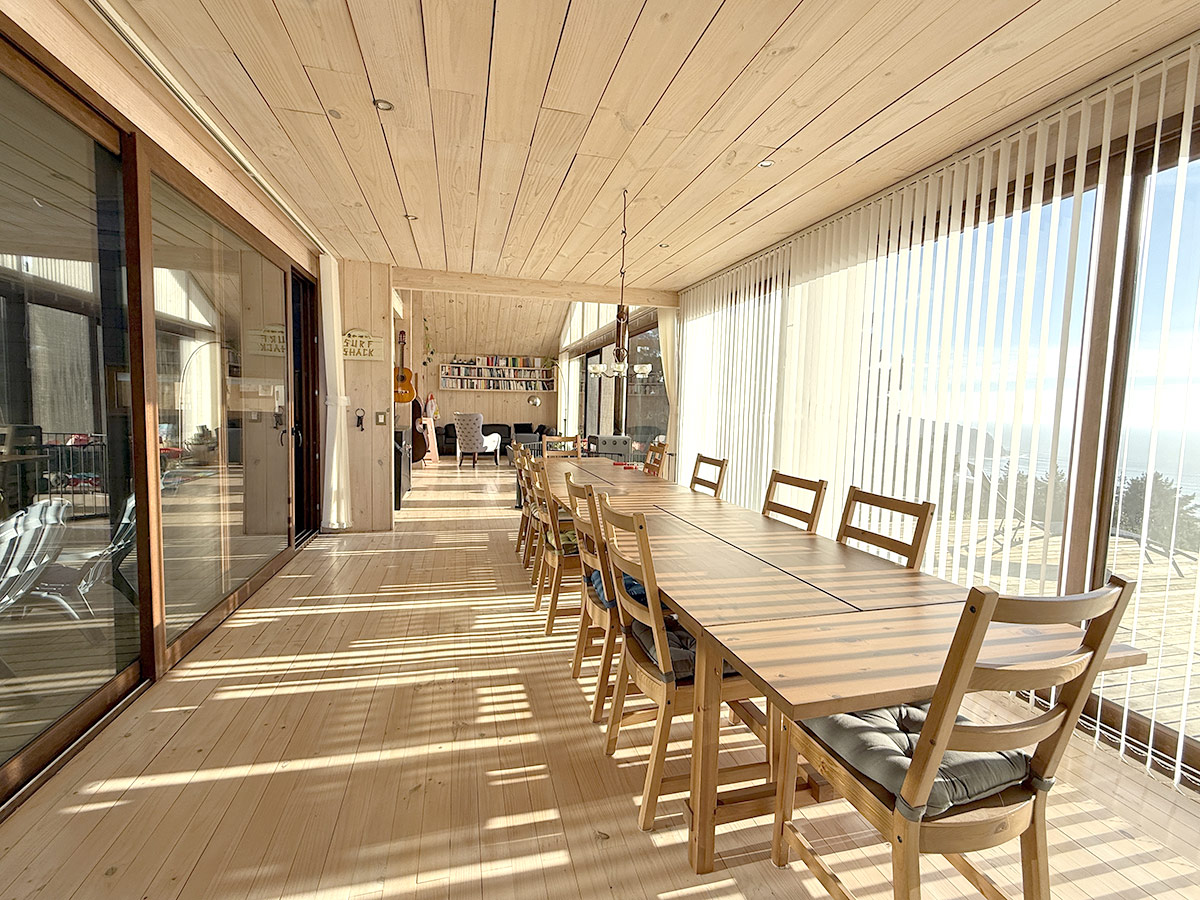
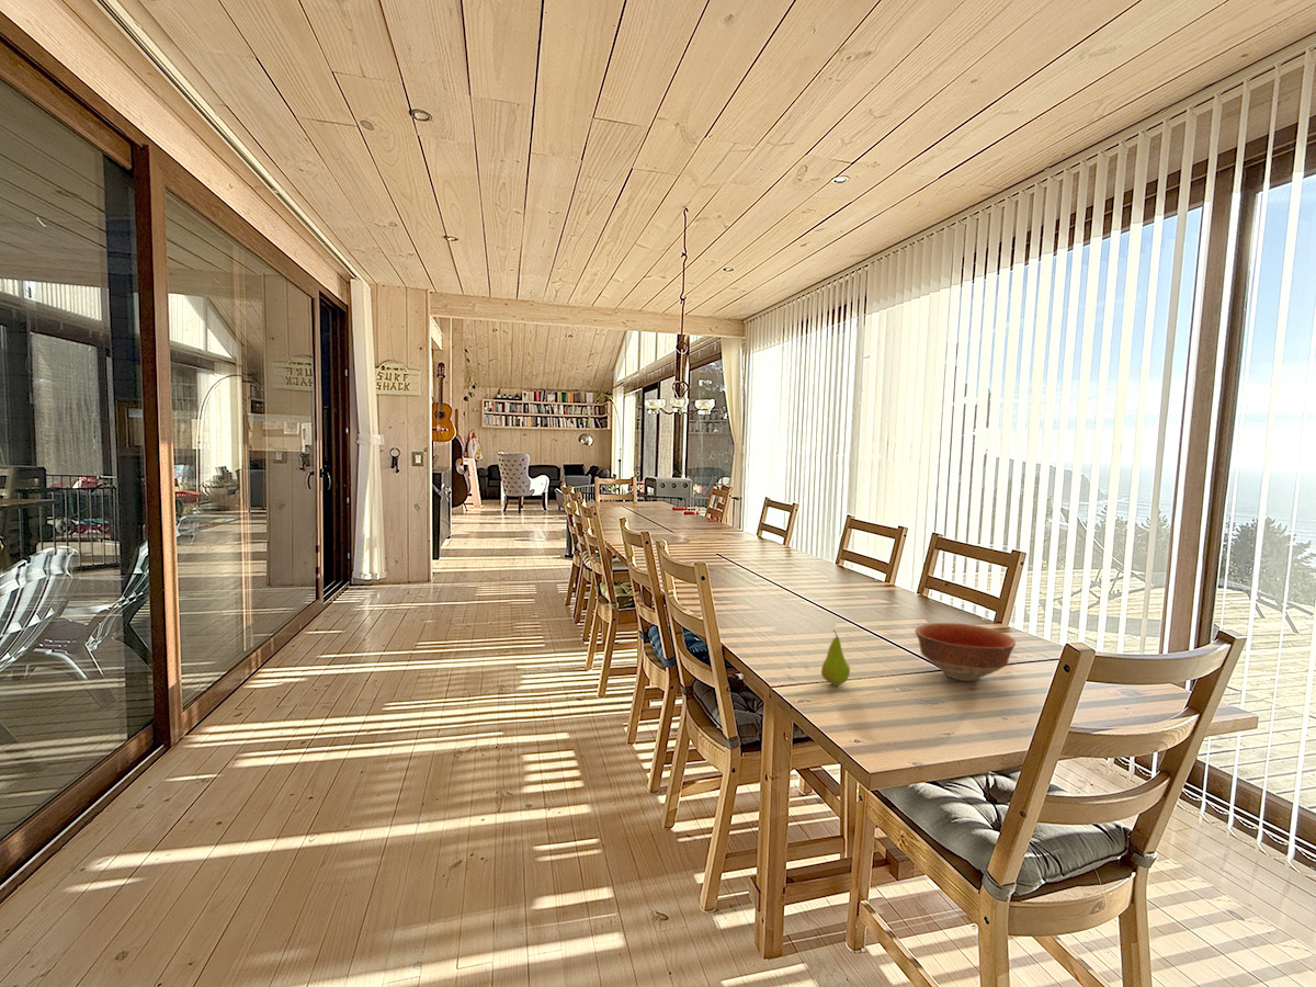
+ fruit [820,628,851,687]
+ bowl [914,622,1017,682]
